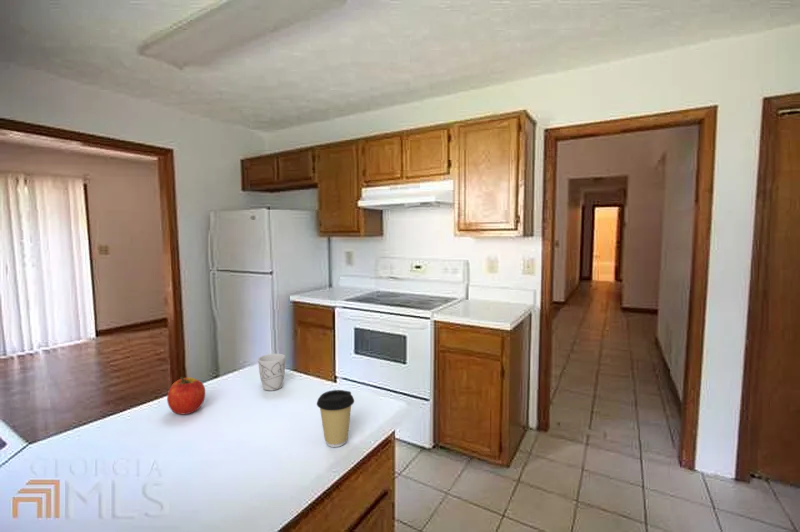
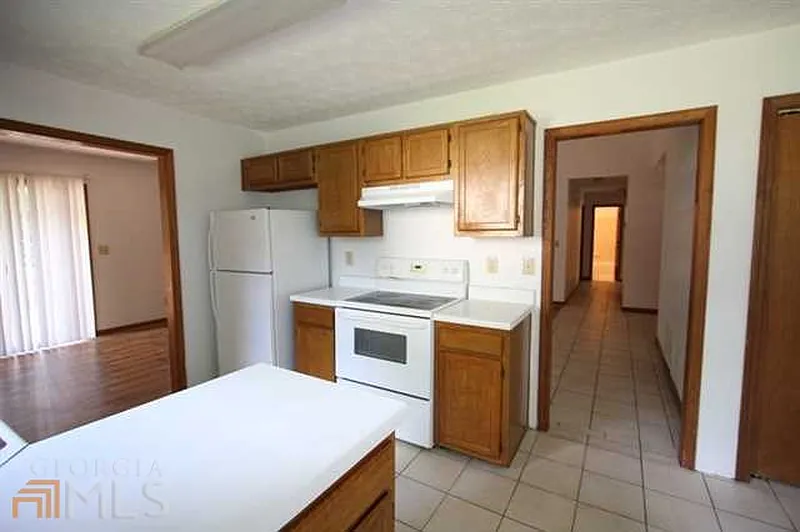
- mug [257,353,286,392]
- coffee cup [316,389,355,448]
- apple [166,376,206,415]
